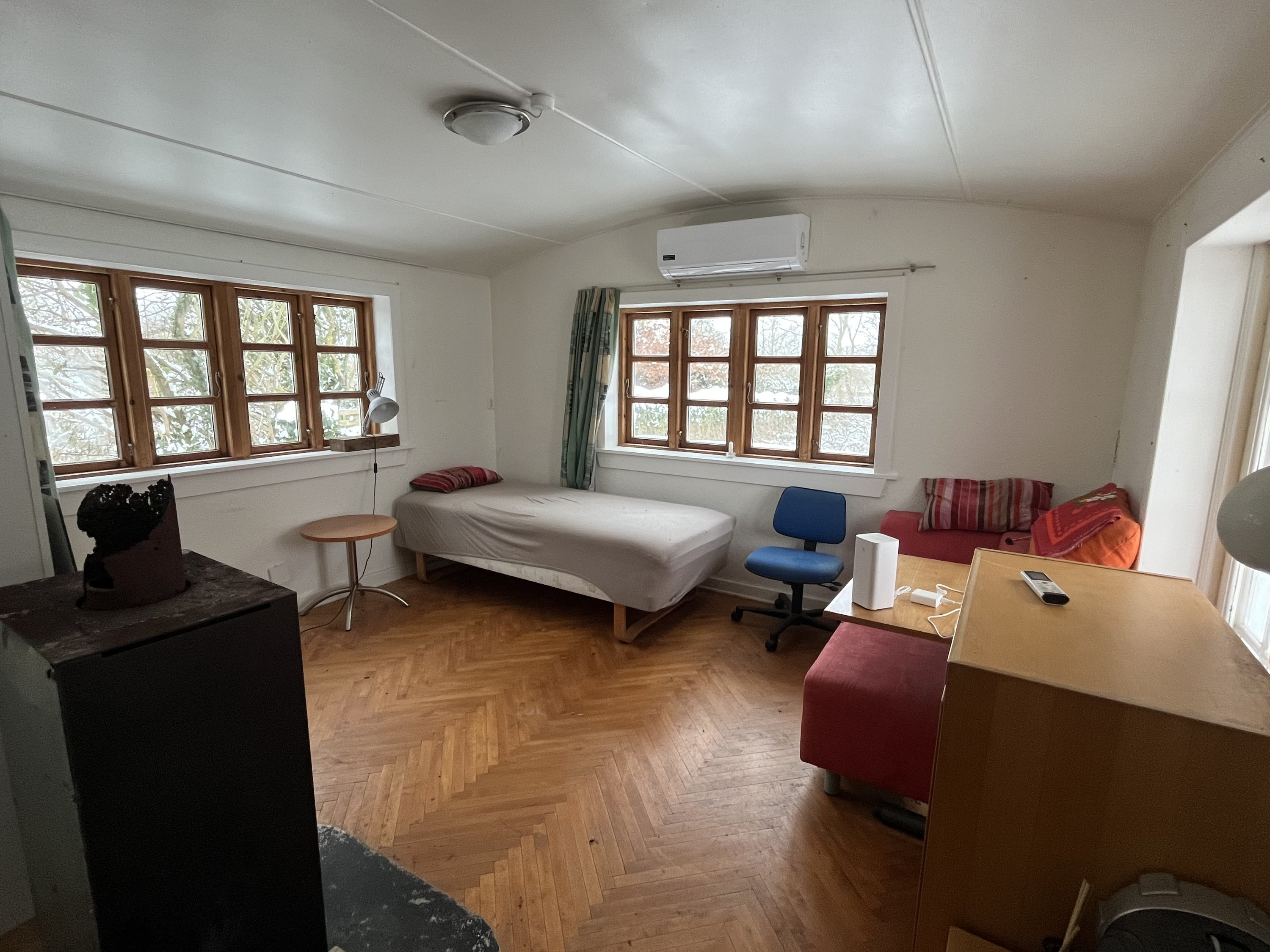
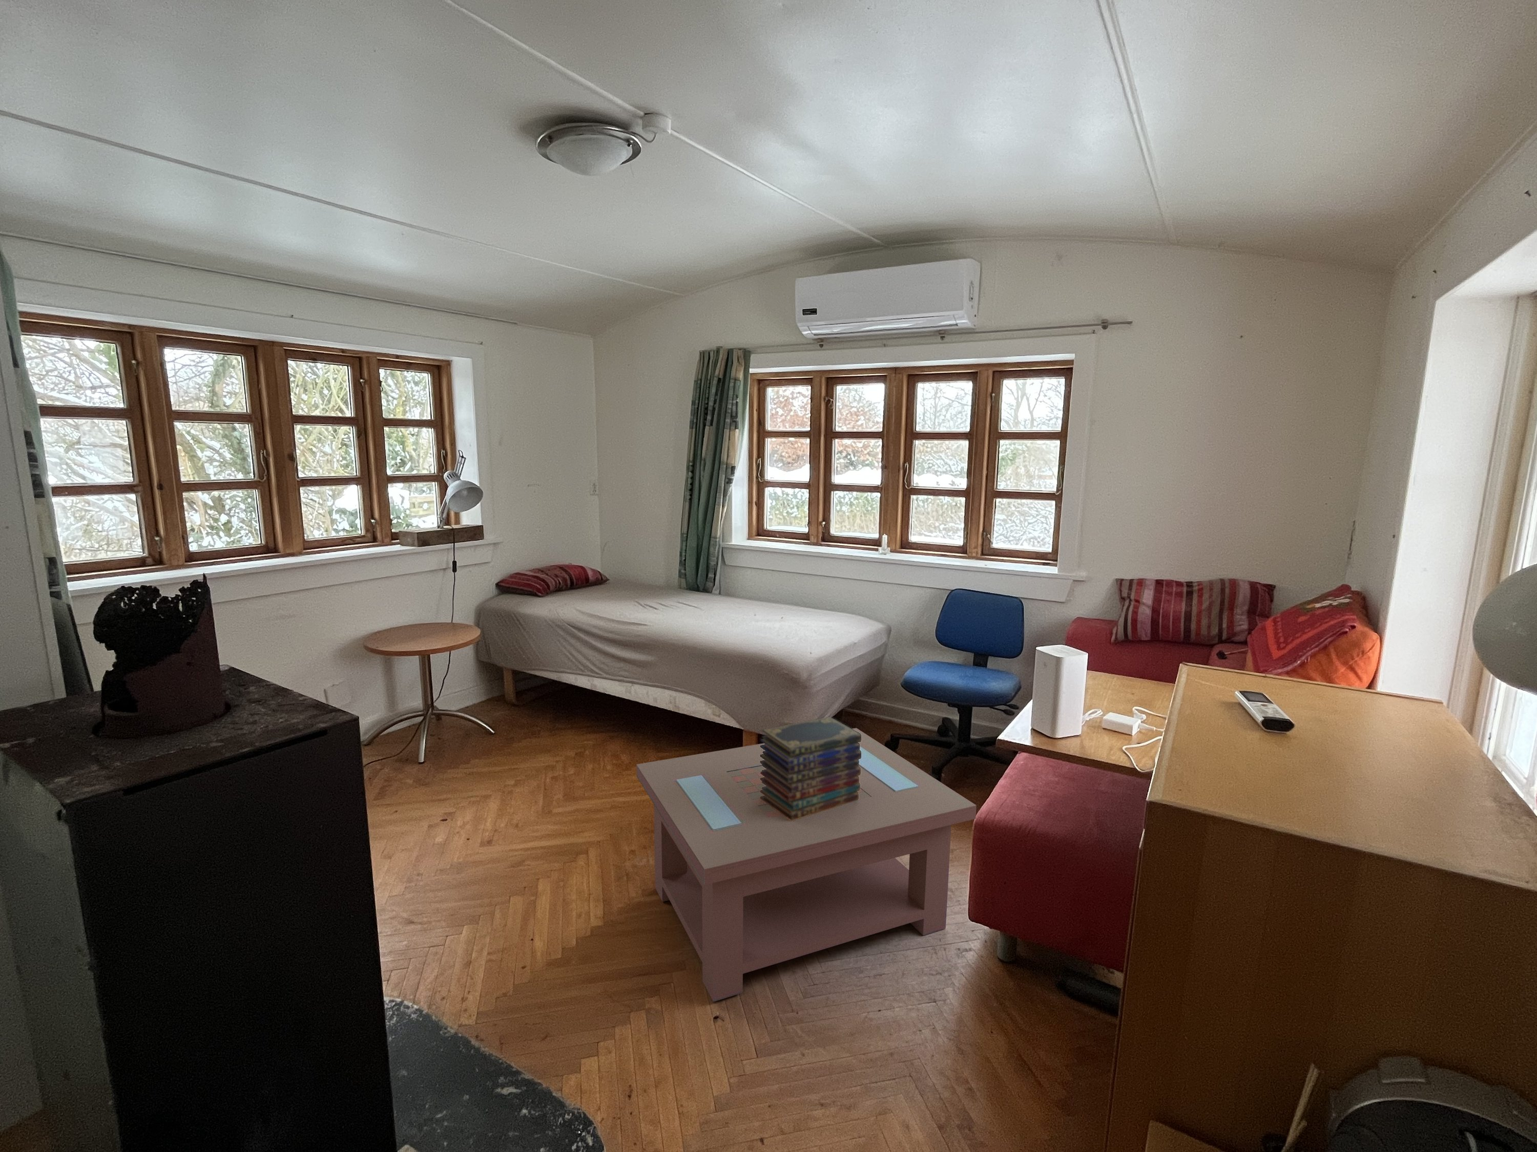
+ coffee table [635,727,977,1002]
+ book stack [760,716,862,820]
